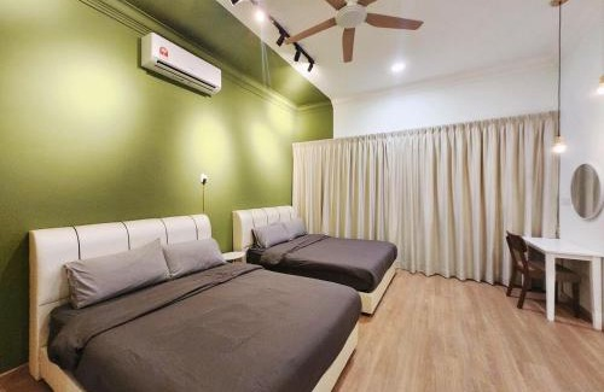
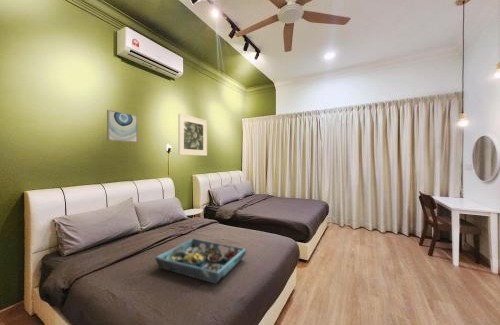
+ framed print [177,113,208,157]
+ wall art [106,109,138,143]
+ serving tray [154,238,247,285]
